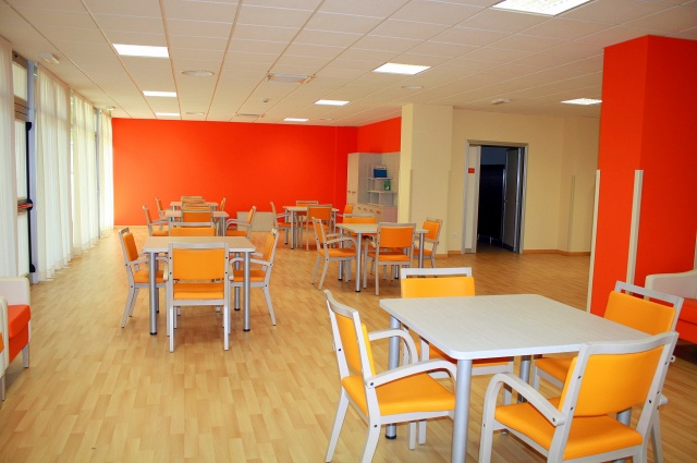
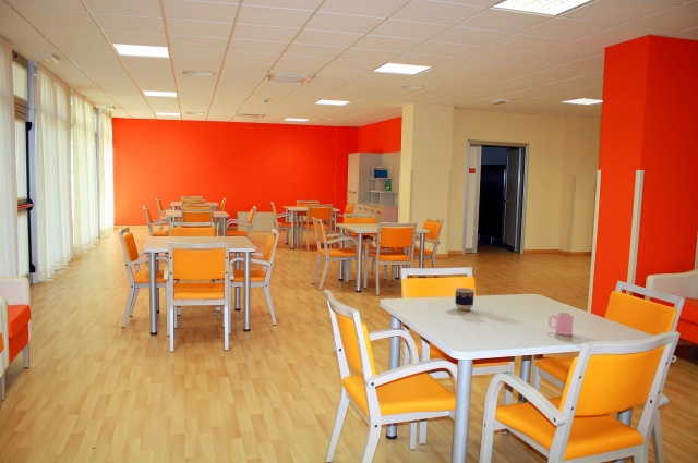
+ cup [547,312,575,337]
+ cup [454,287,476,312]
